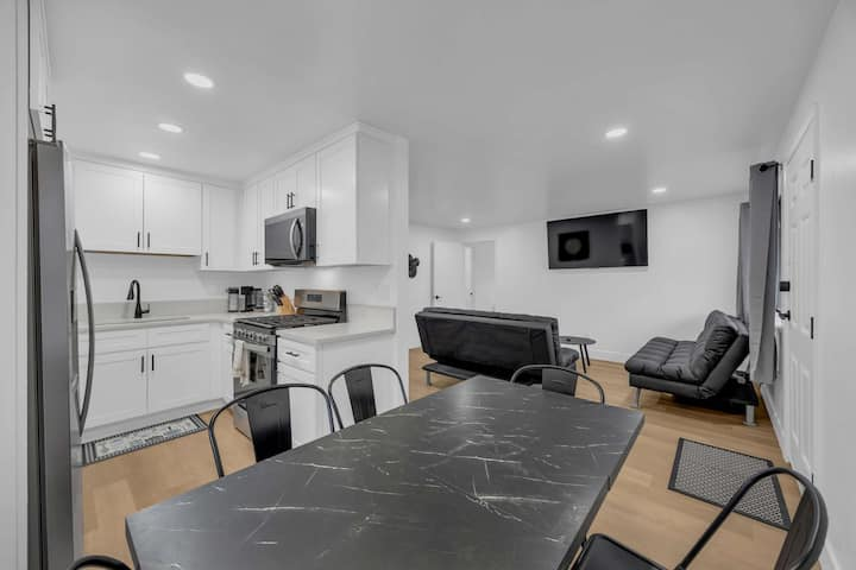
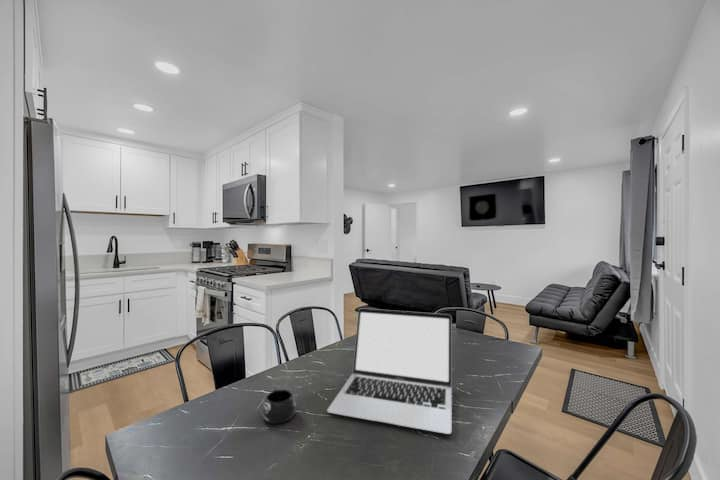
+ laptop [326,307,453,435]
+ mug [261,386,297,424]
